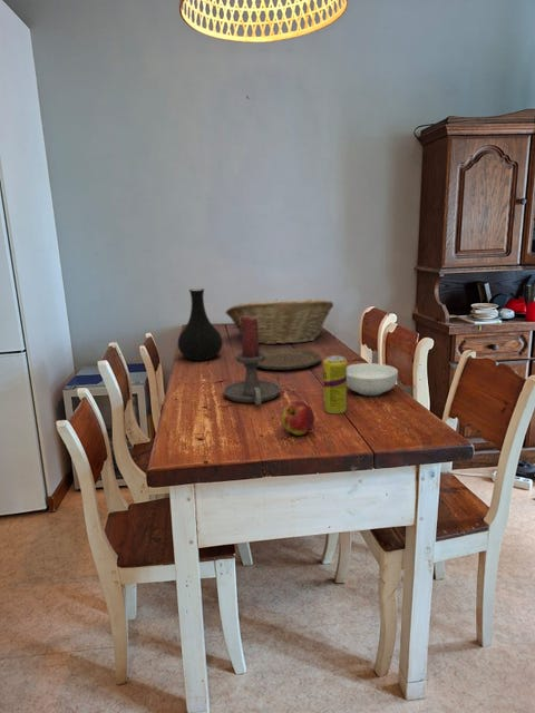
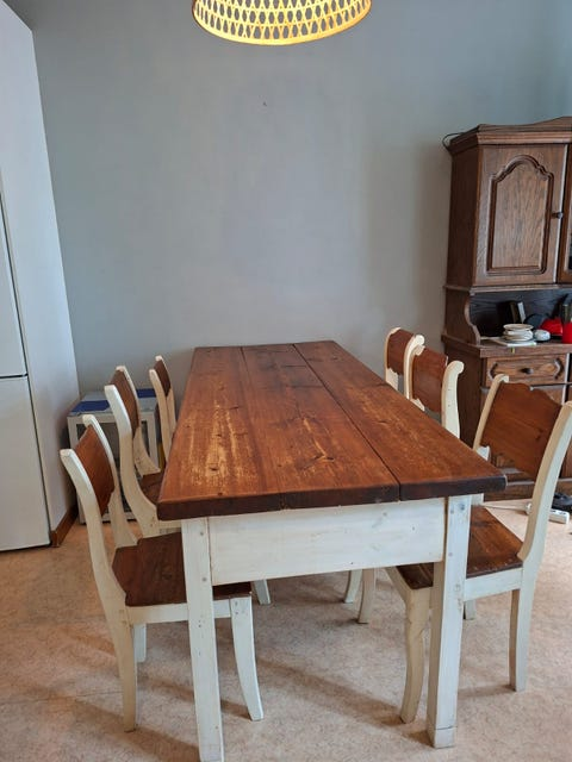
- cereal bowl [347,362,399,397]
- fruit basket [225,297,334,345]
- apple [281,400,315,437]
- plate [257,348,322,371]
- vase [177,287,223,361]
- candle holder [222,315,282,407]
- beverage can [322,355,348,414]
